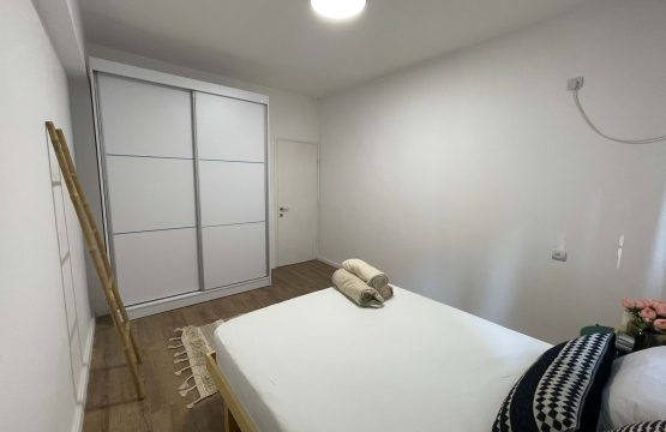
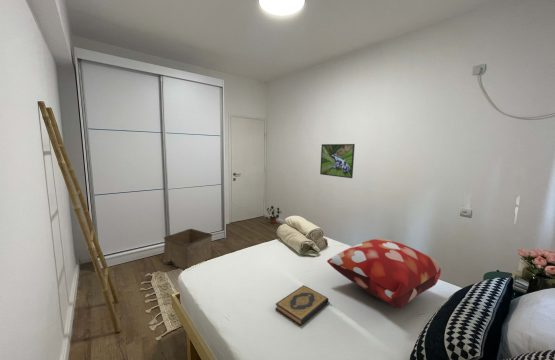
+ potted plant [265,205,283,224]
+ storage bin [162,228,213,271]
+ hardback book [274,284,329,327]
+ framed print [319,143,356,179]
+ decorative pillow [326,238,442,309]
